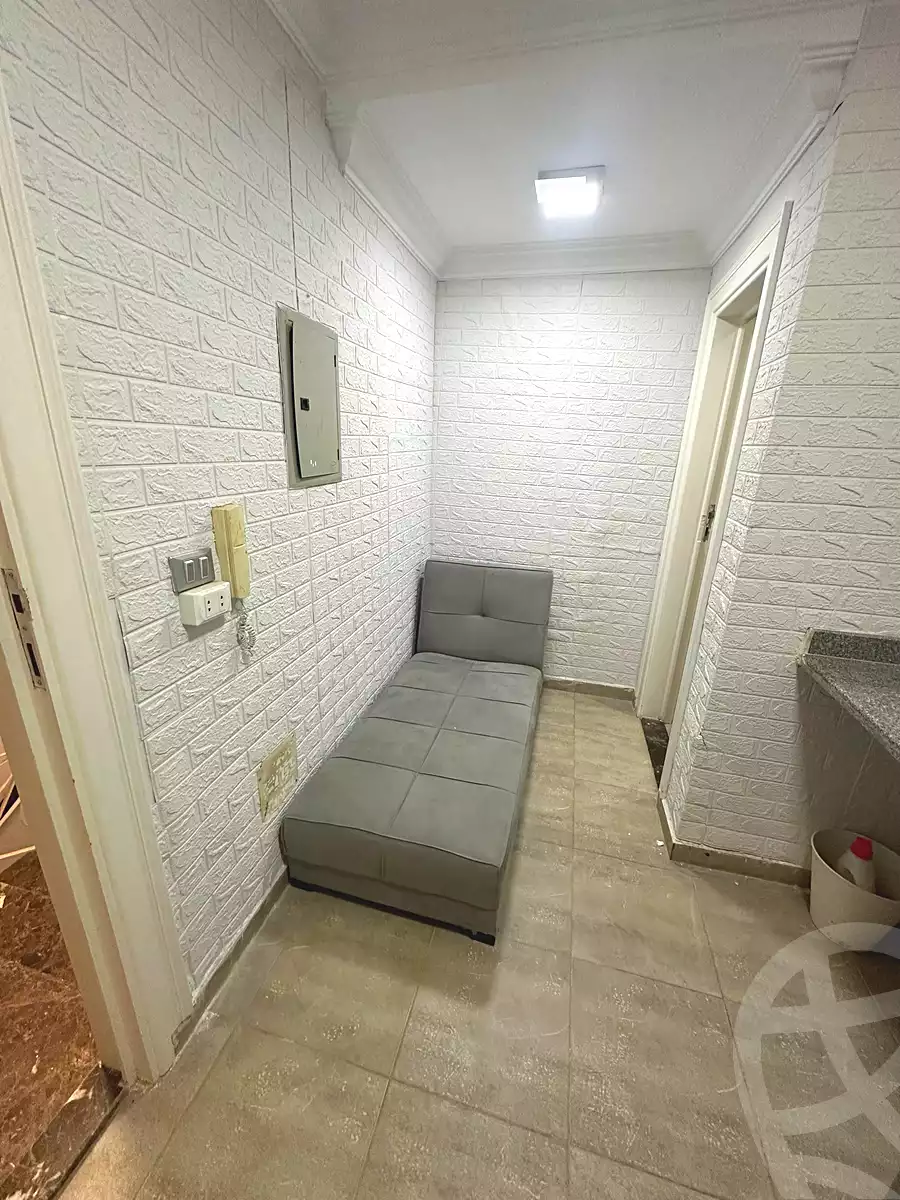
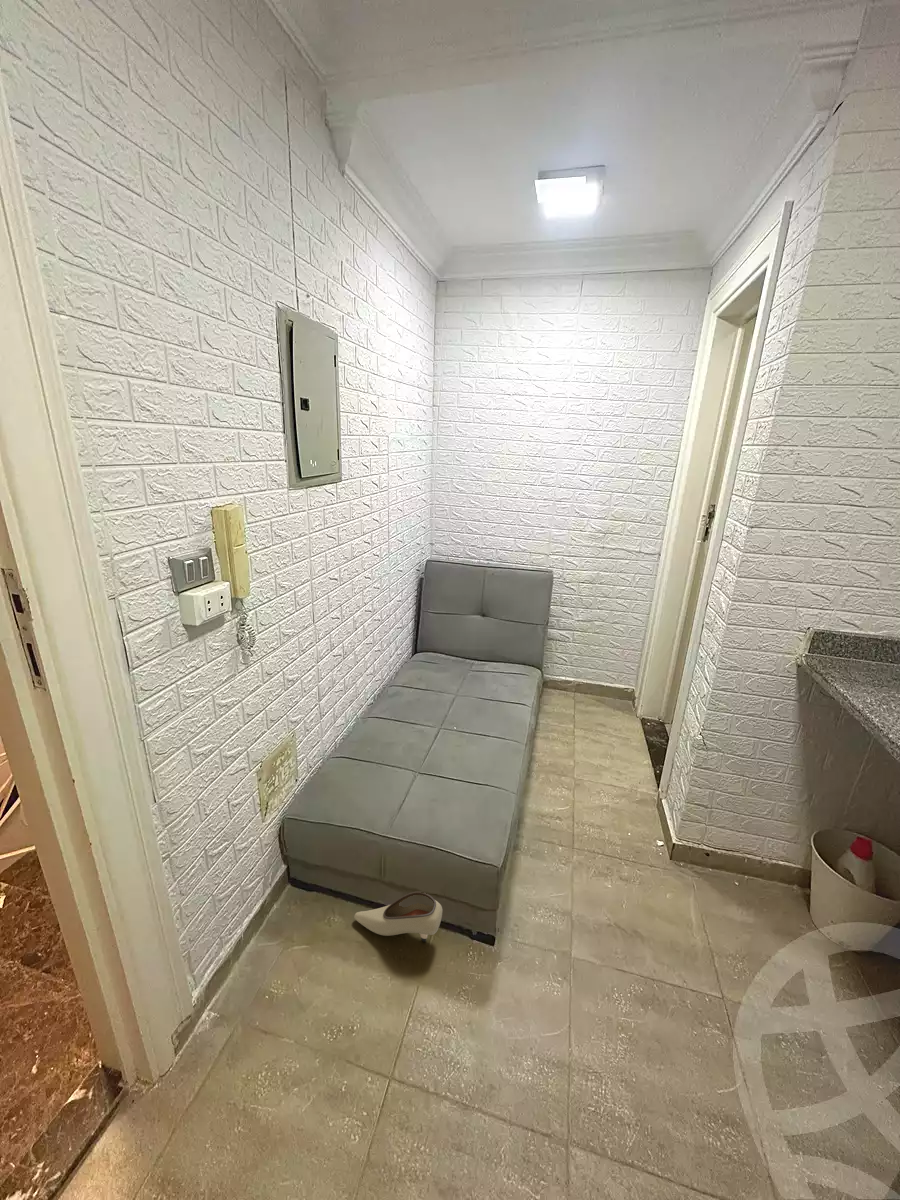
+ shoe [353,891,443,942]
